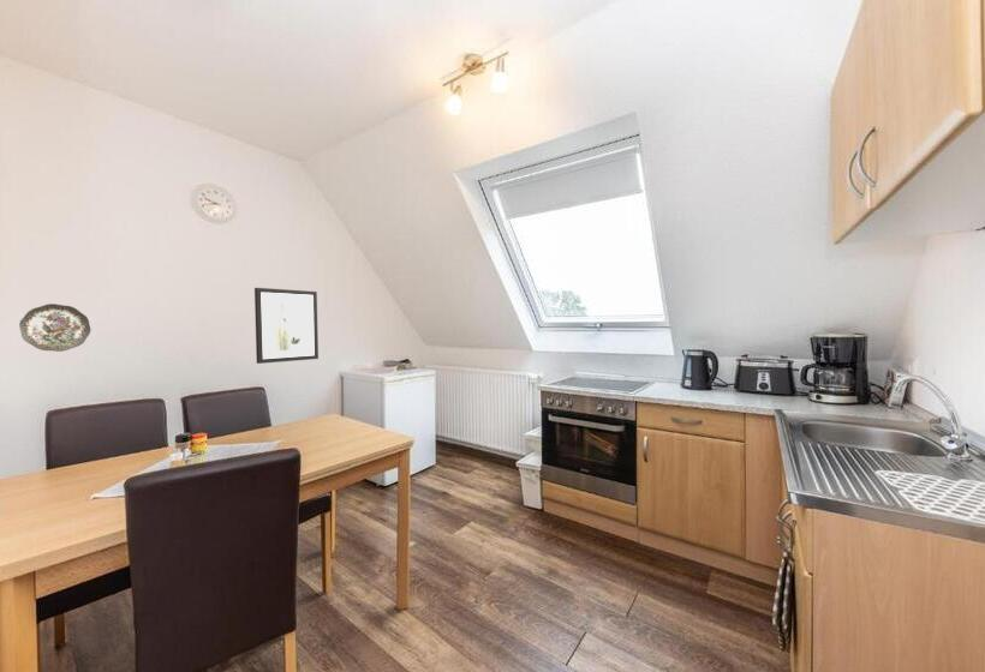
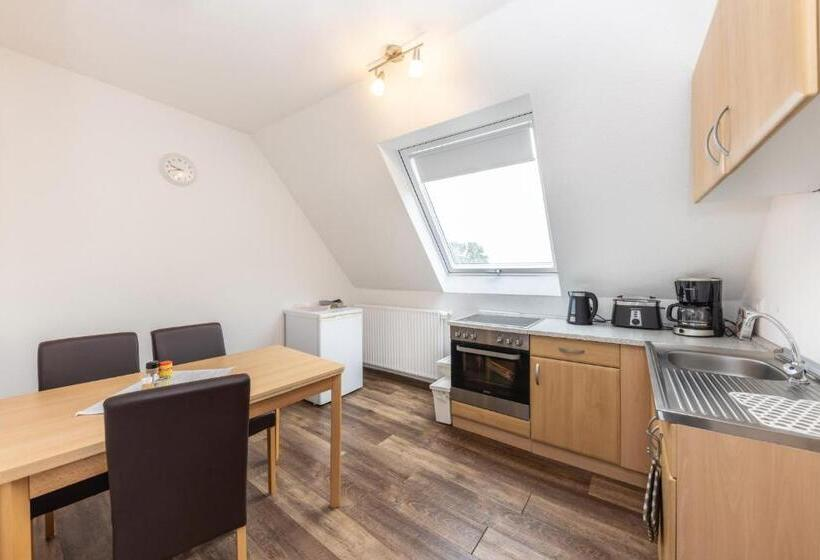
- wall art [253,287,320,365]
- decorative plate [18,302,91,353]
